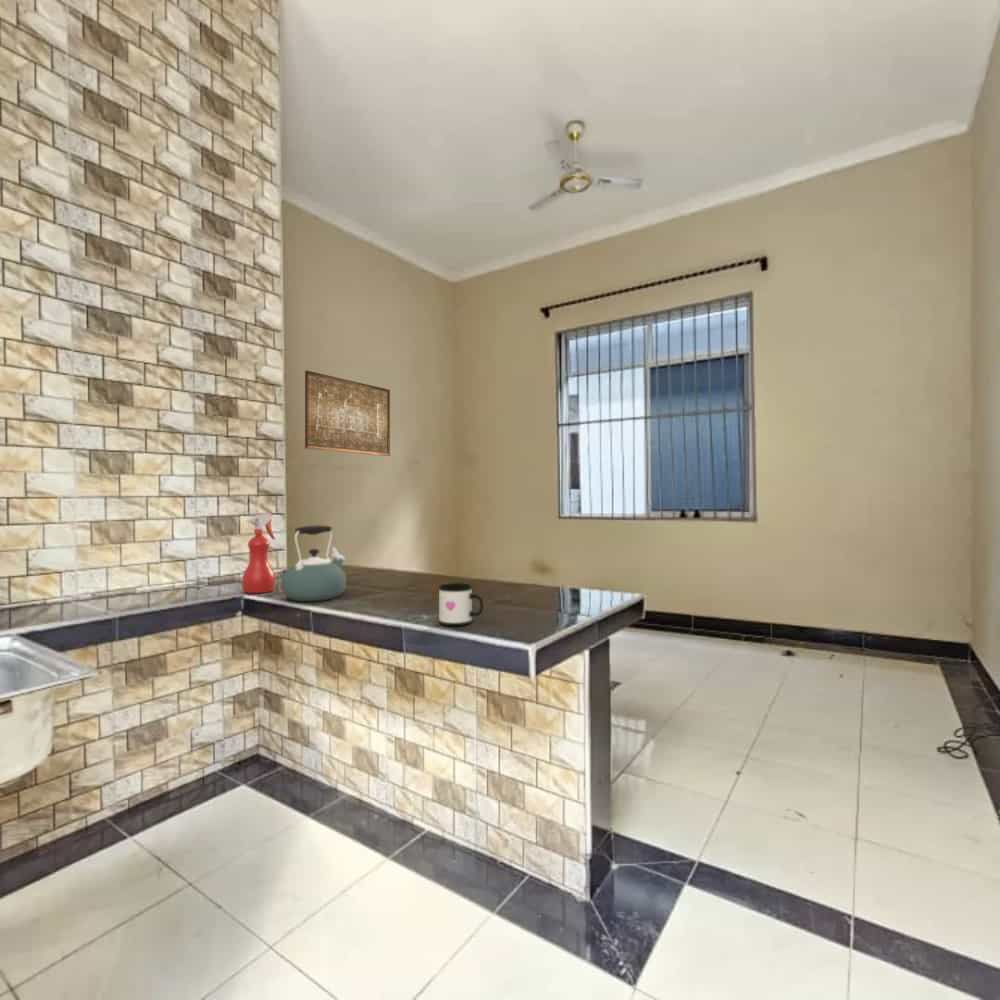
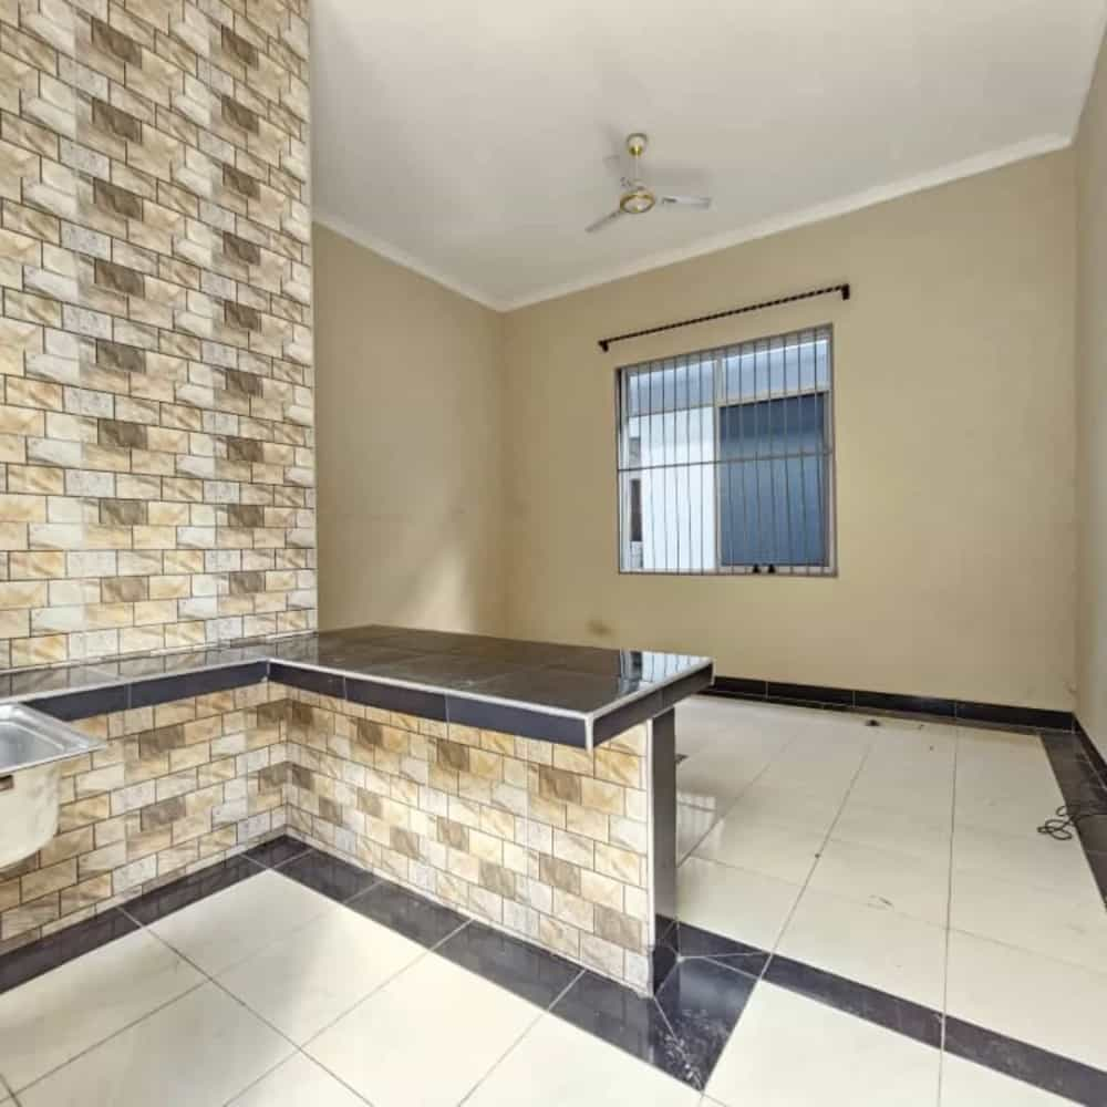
- kettle [280,524,347,602]
- wall art [304,369,391,457]
- mug [438,582,484,627]
- spray bottle [241,512,277,594]
